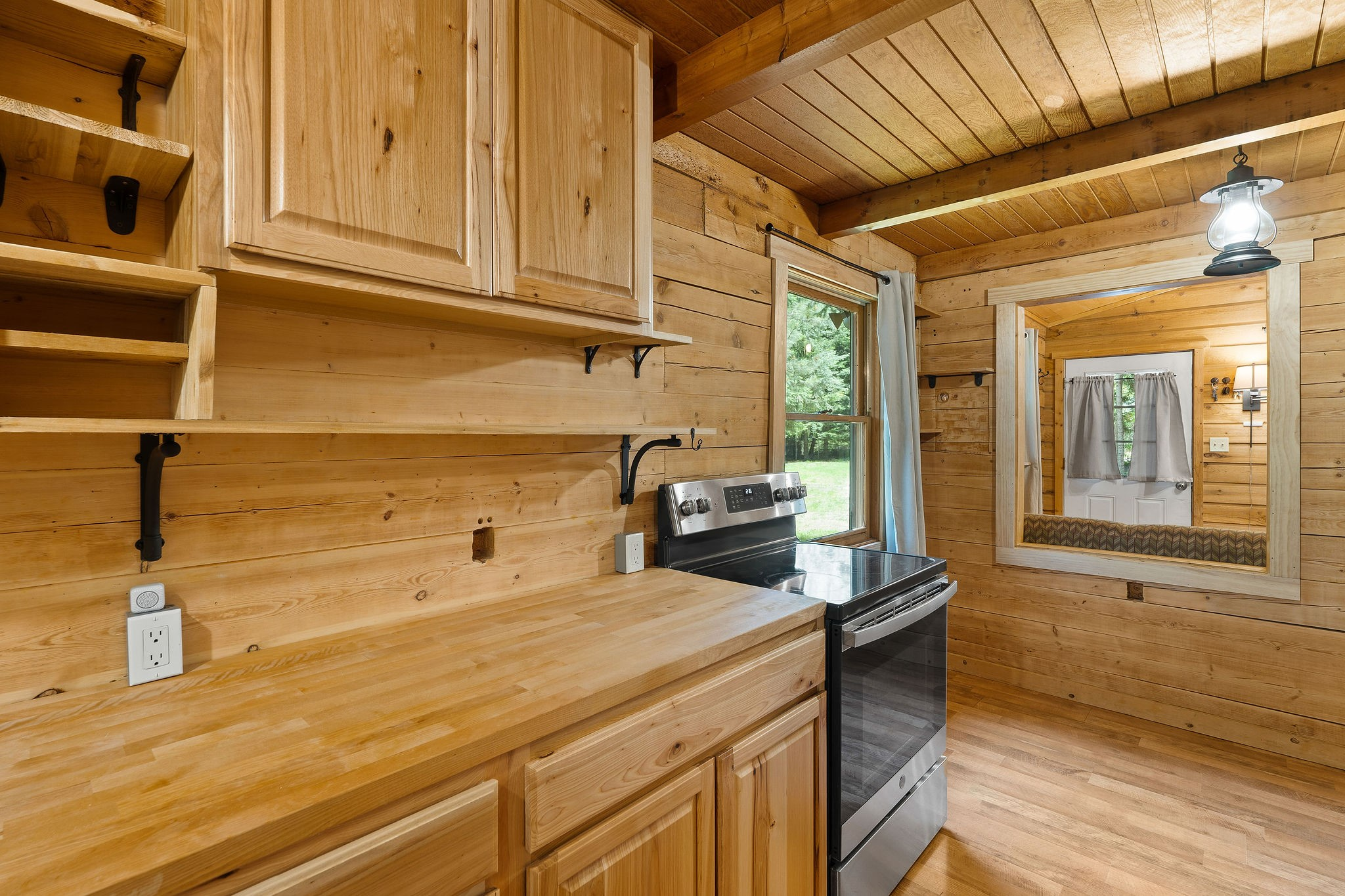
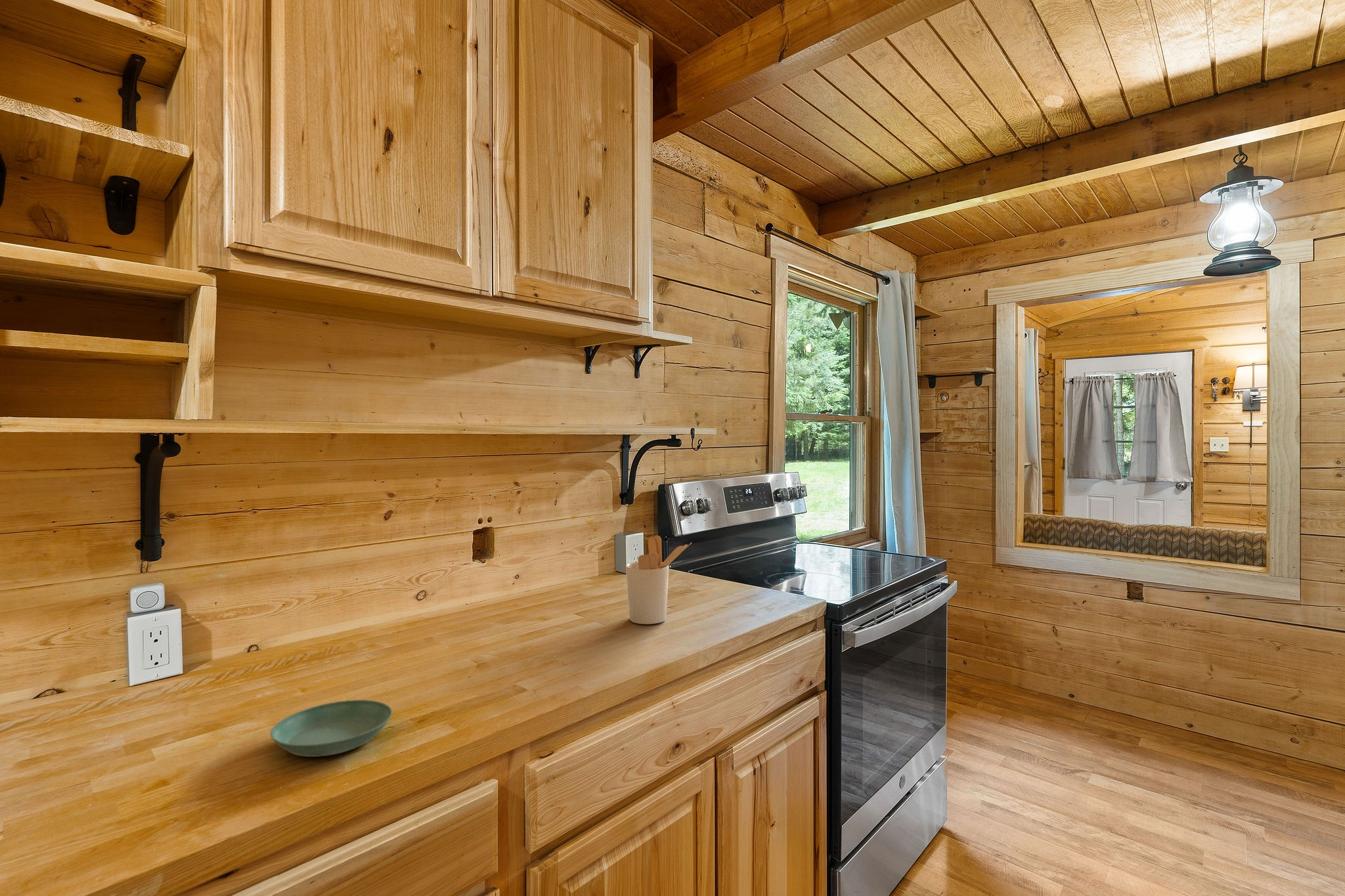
+ saucer [270,699,393,757]
+ utensil holder [625,535,692,625]
